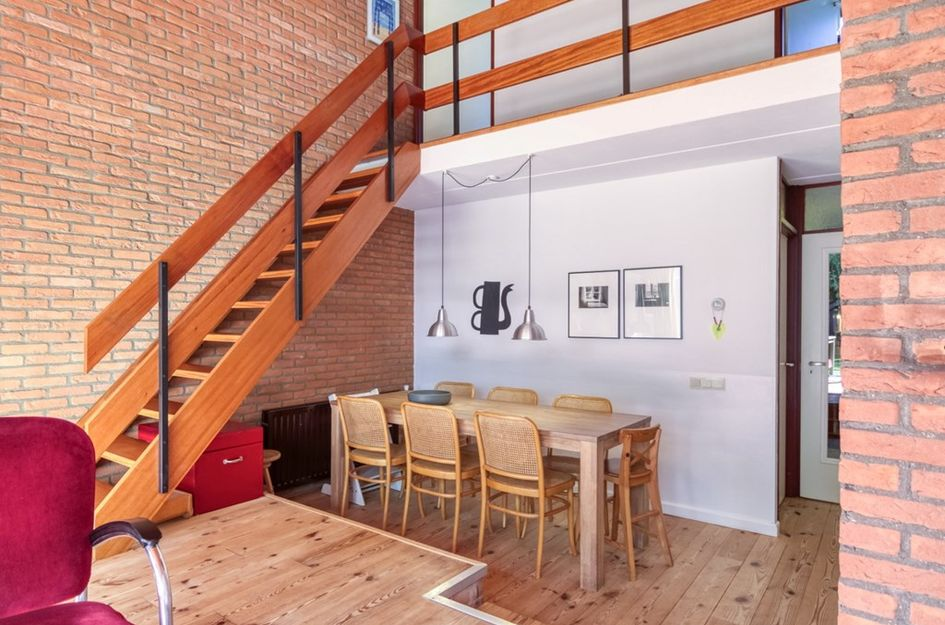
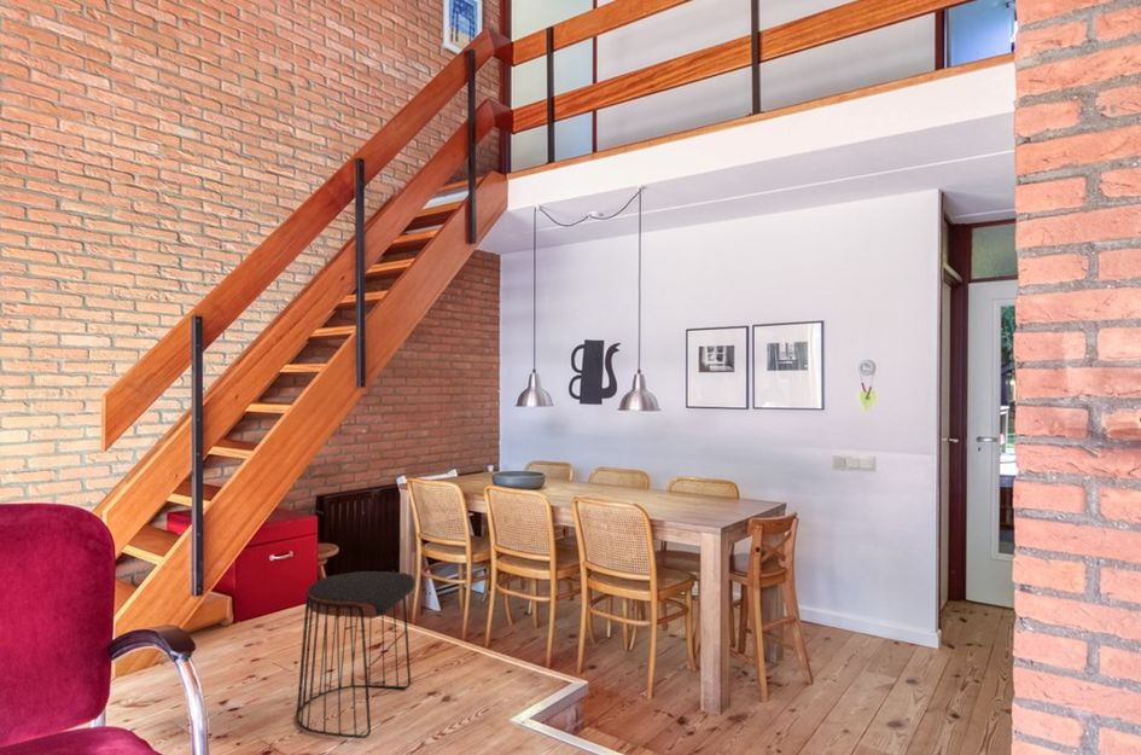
+ stool [295,570,417,739]
